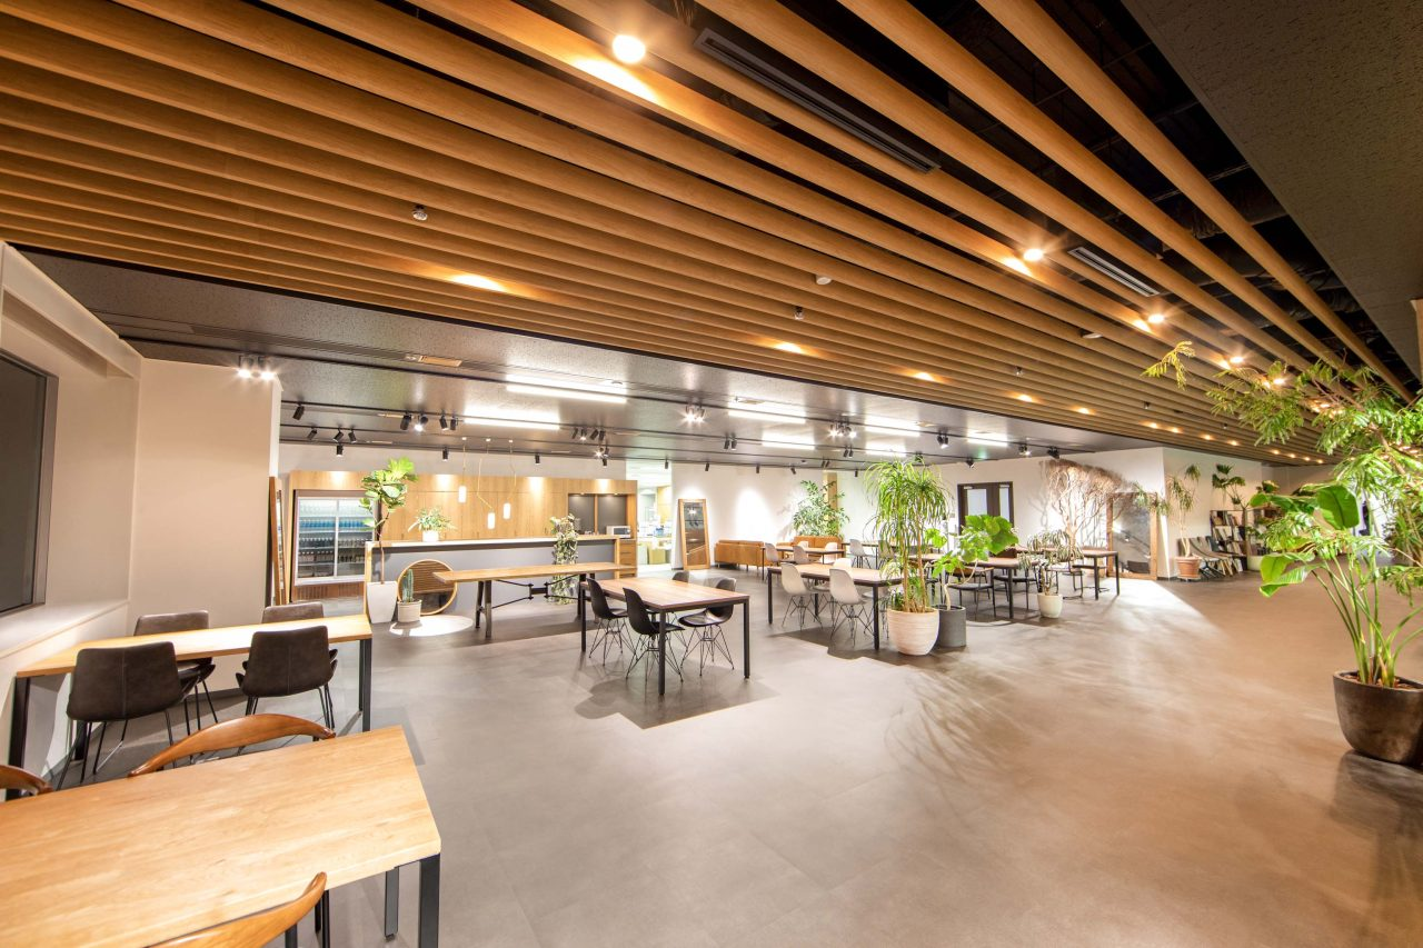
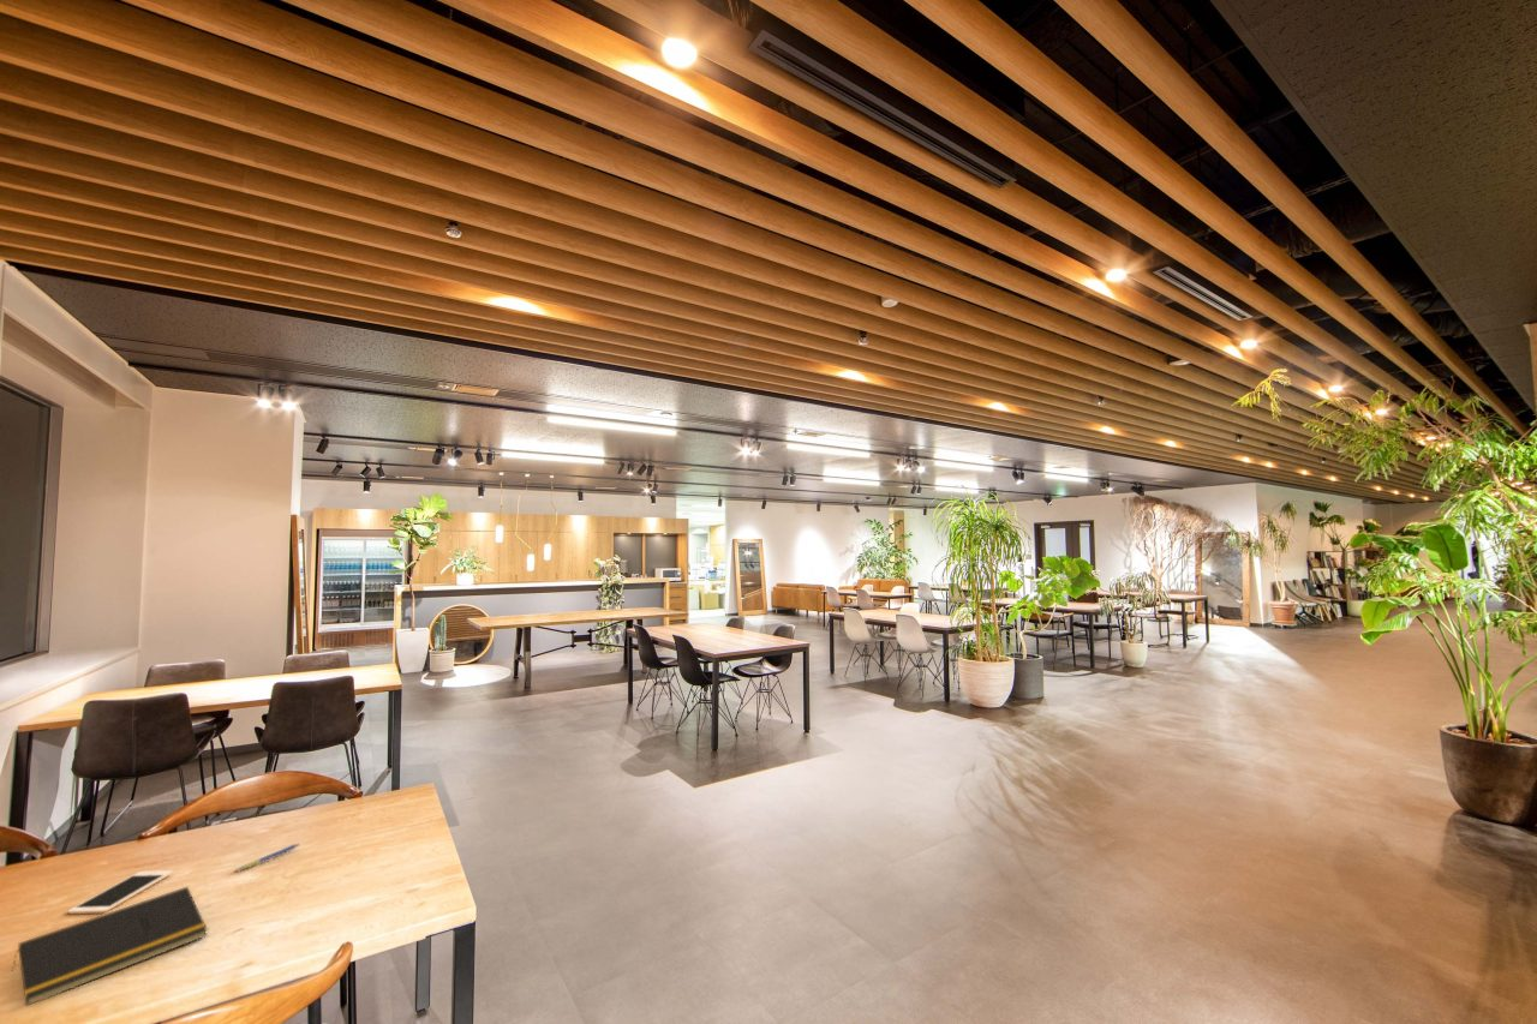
+ cell phone [66,869,174,915]
+ pen [233,842,300,873]
+ notepad [11,886,209,1007]
